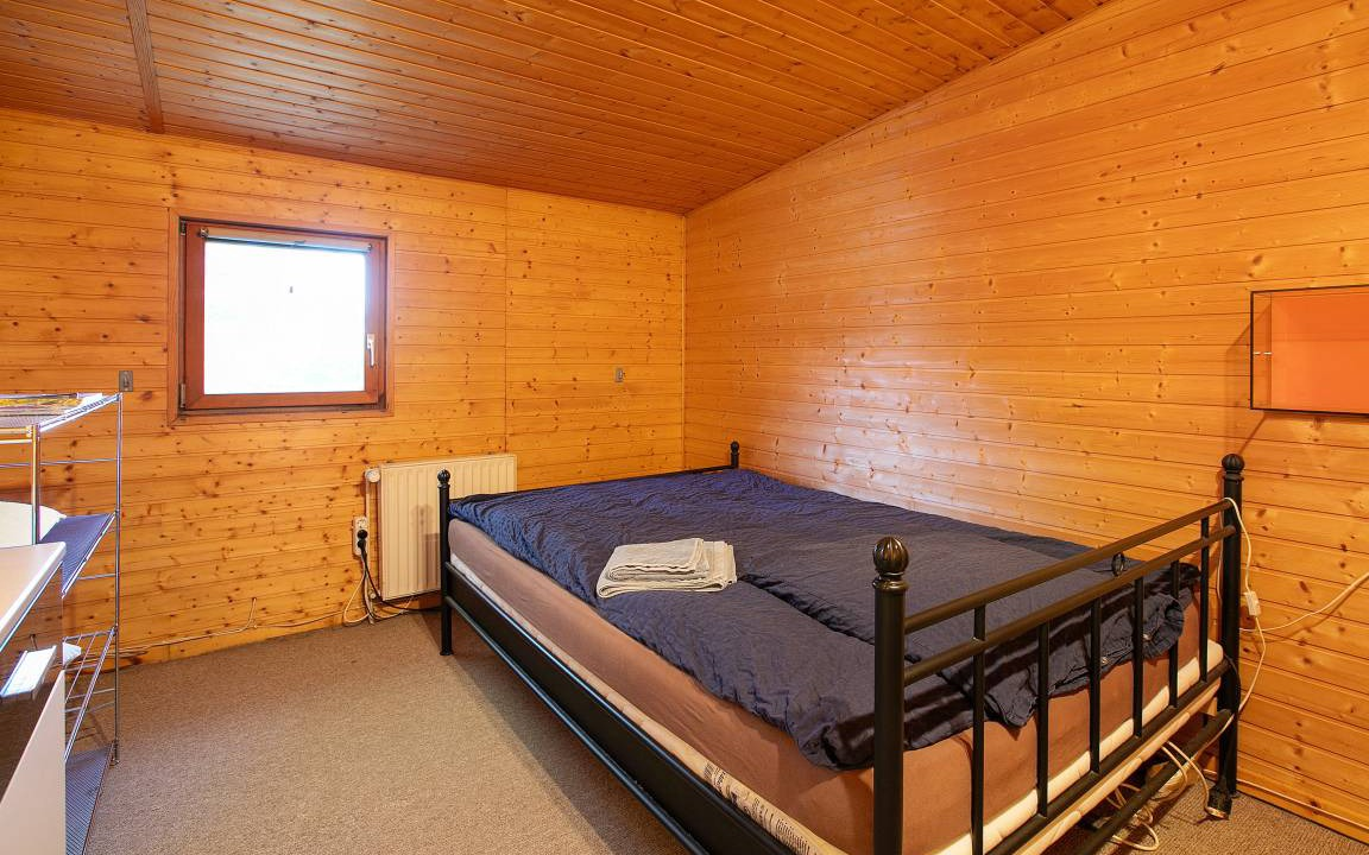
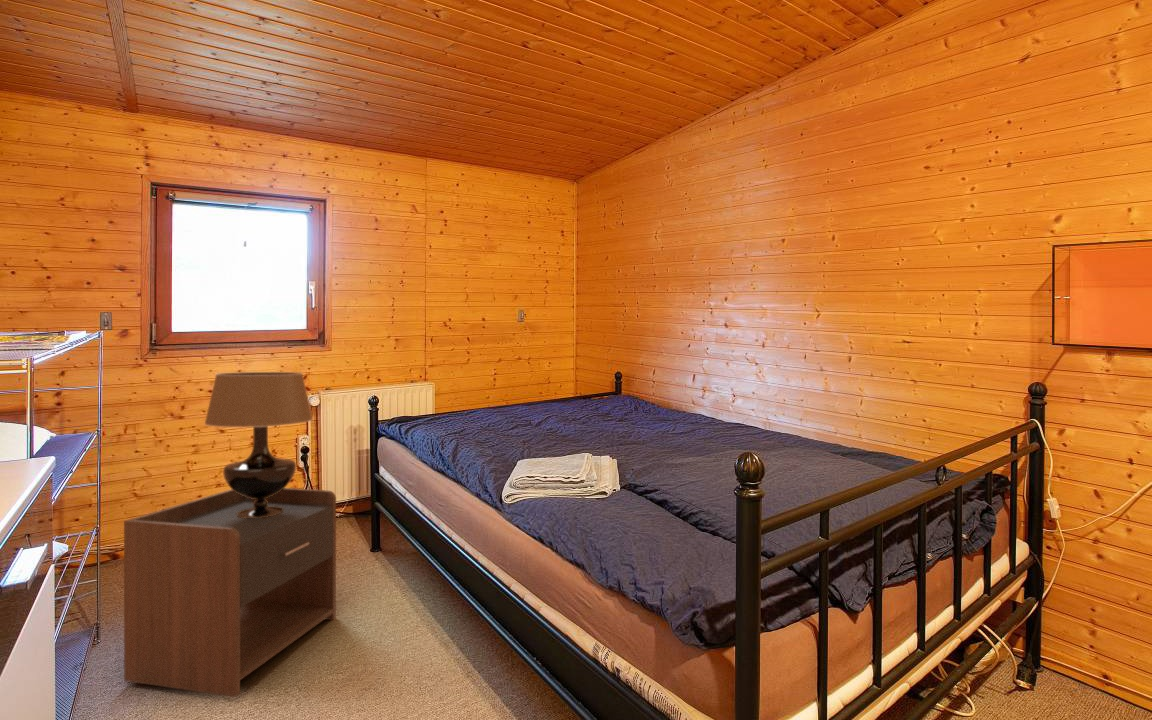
+ table lamp [203,371,314,518]
+ nightstand [123,487,337,698]
